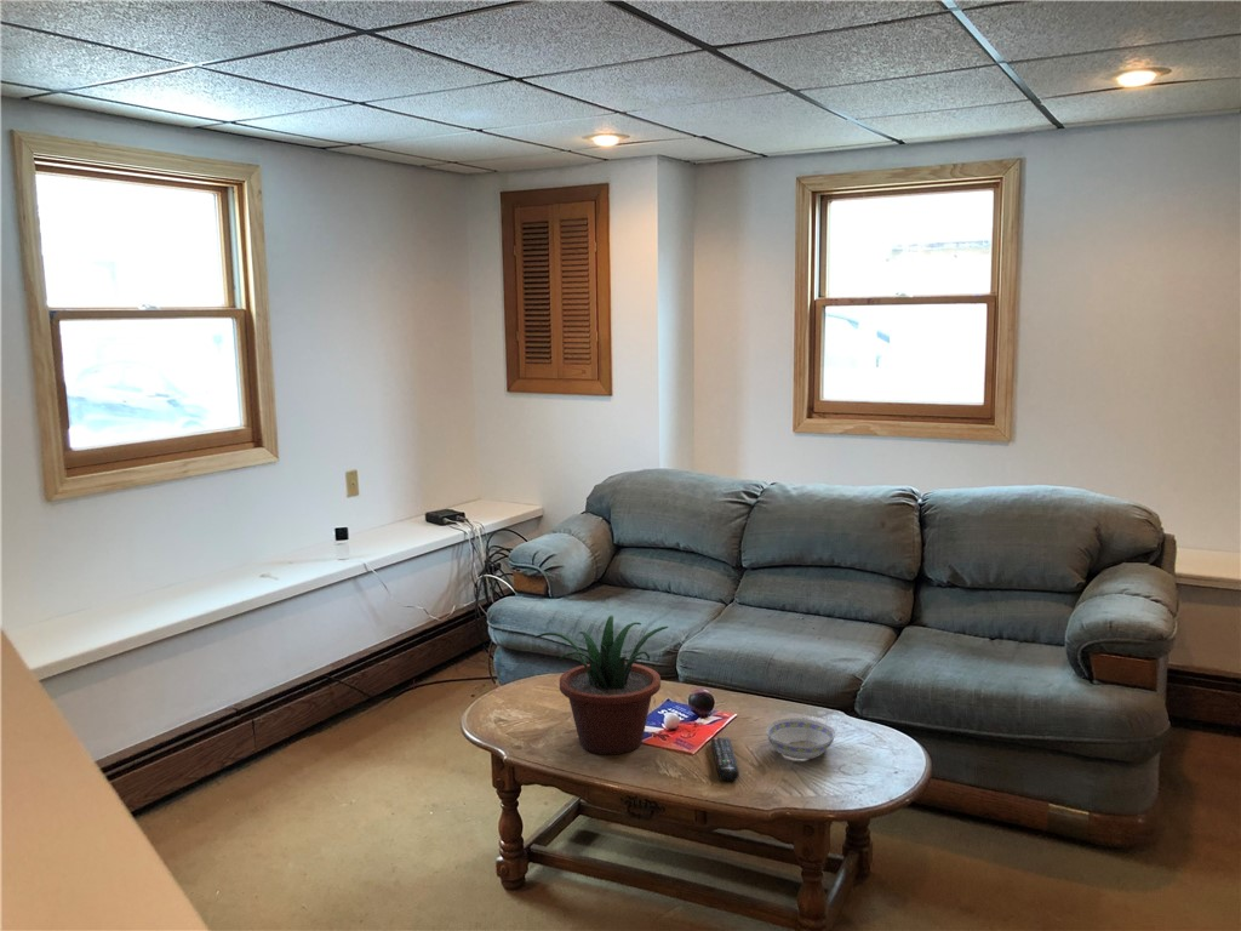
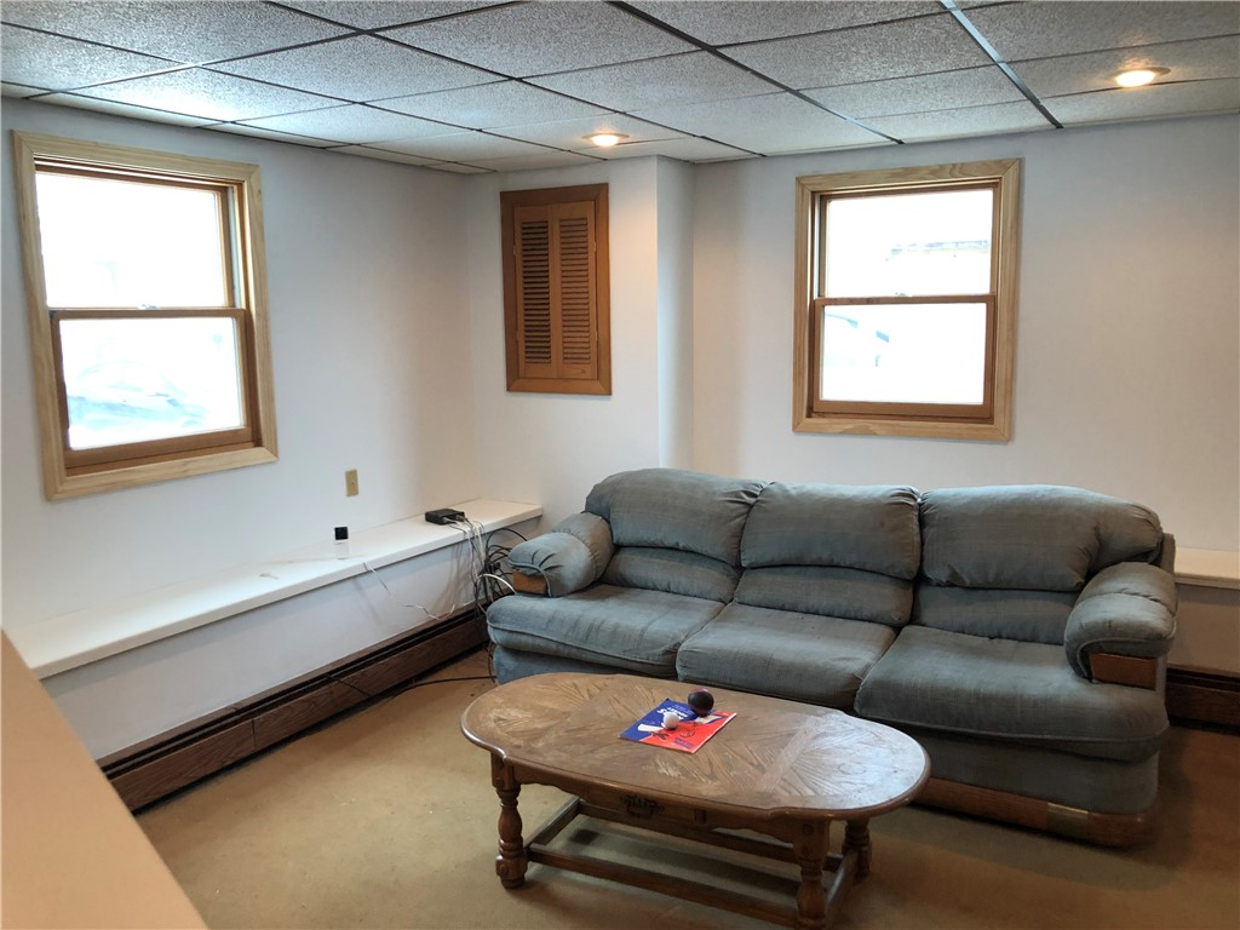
- bowl [765,716,836,760]
- remote control [709,737,740,782]
- potted plant [534,615,669,755]
